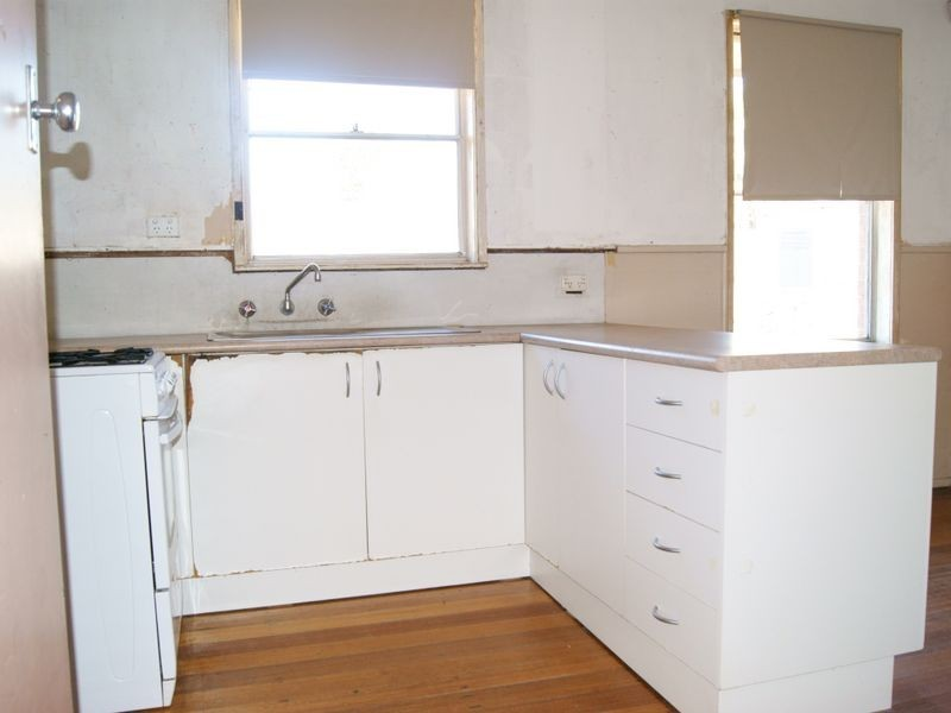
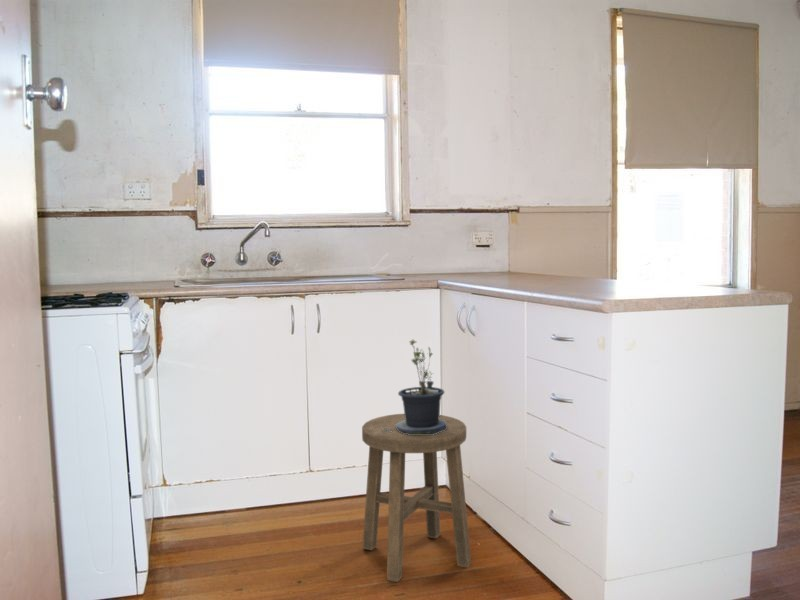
+ stool [361,413,472,583]
+ potted plant [382,339,447,435]
